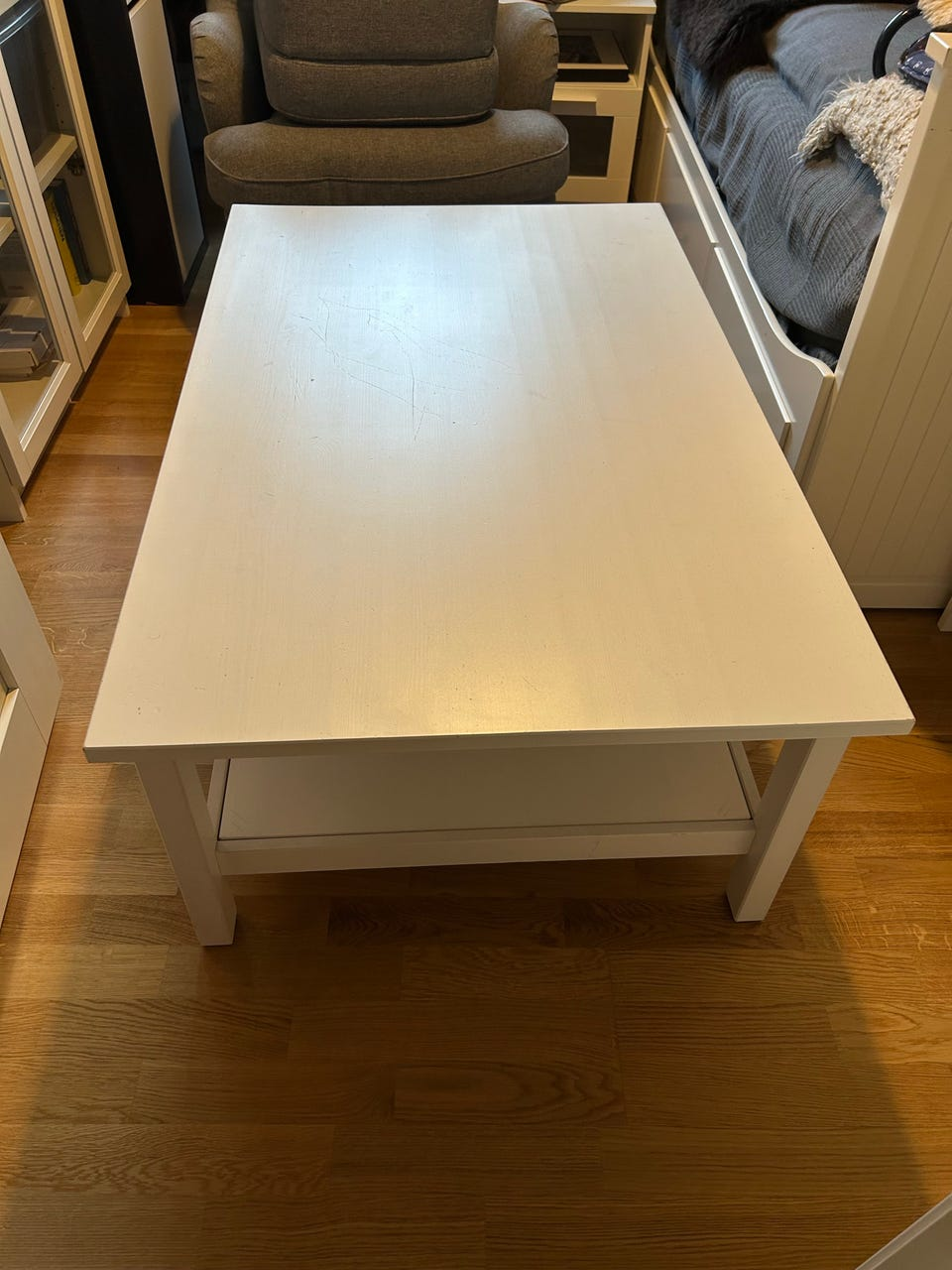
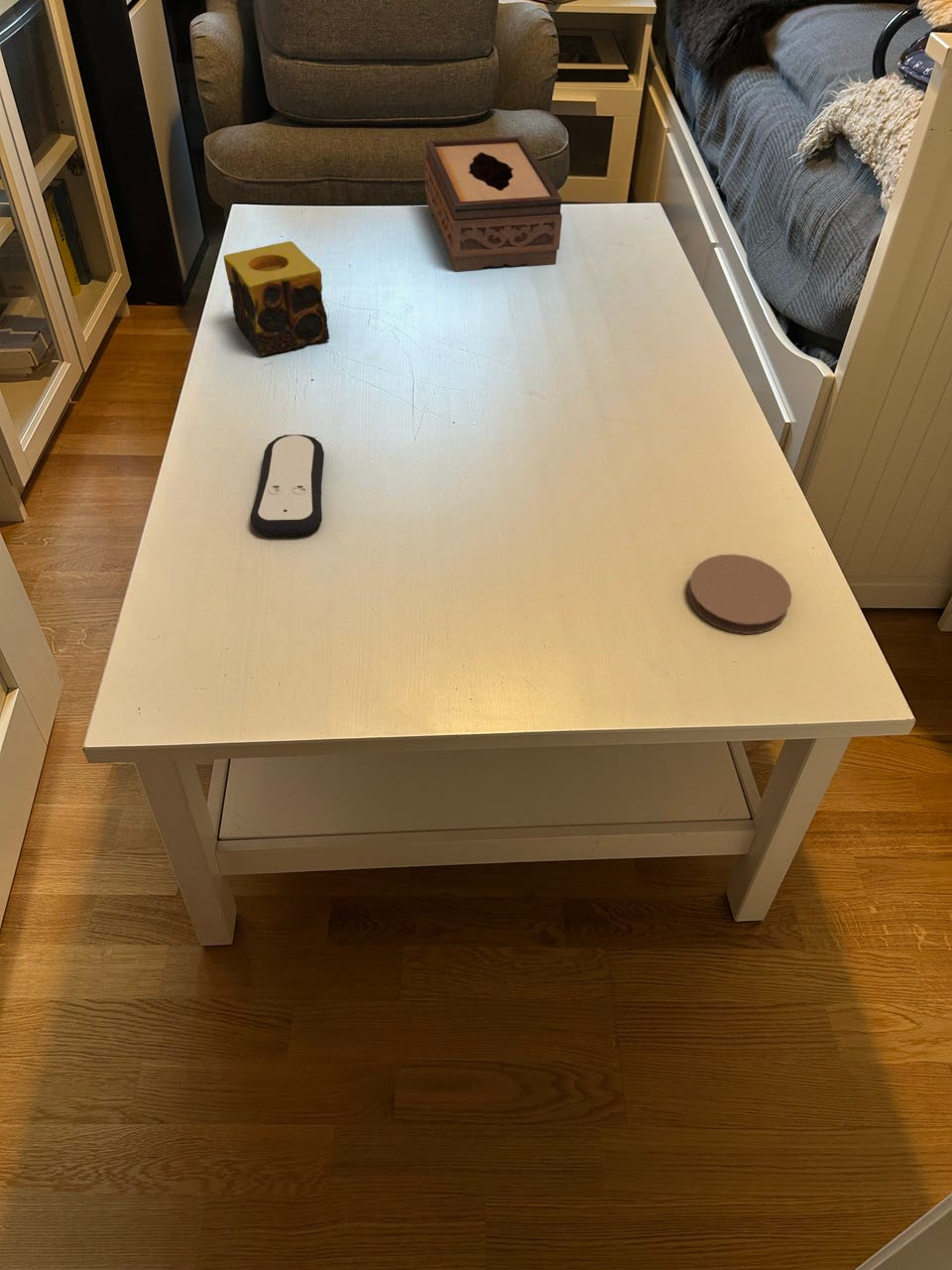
+ remote control [249,434,325,537]
+ coaster [686,554,793,635]
+ candle [222,240,330,356]
+ tissue box [423,135,563,273]
